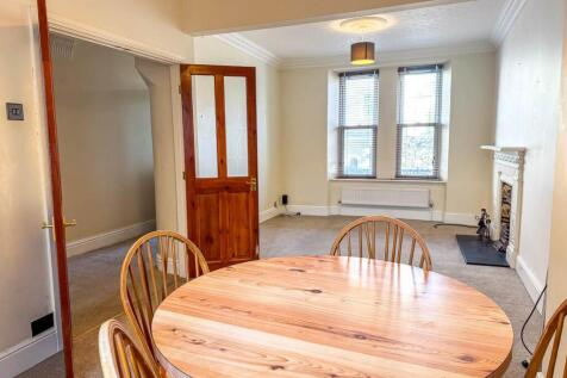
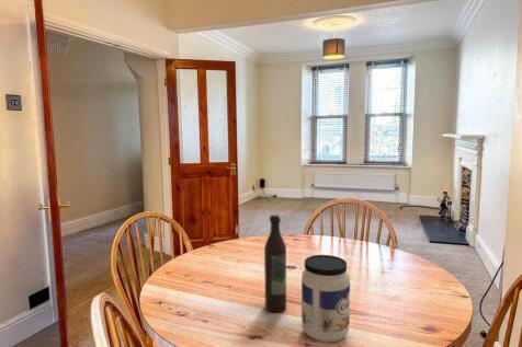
+ jar [300,254,351,343]
+ wine bottle [263,213,287,313]
